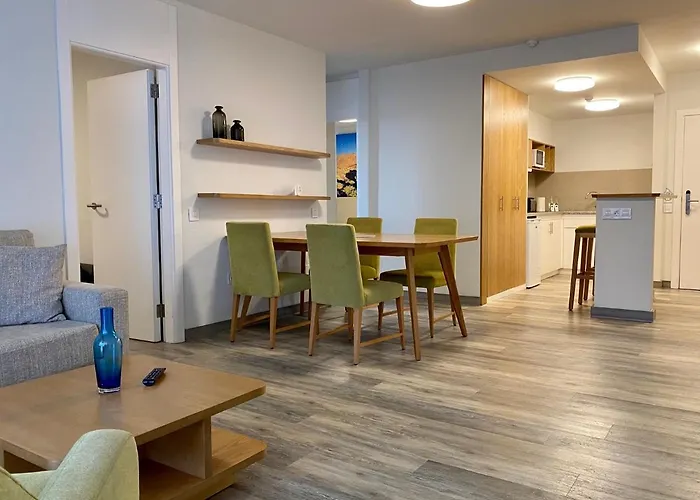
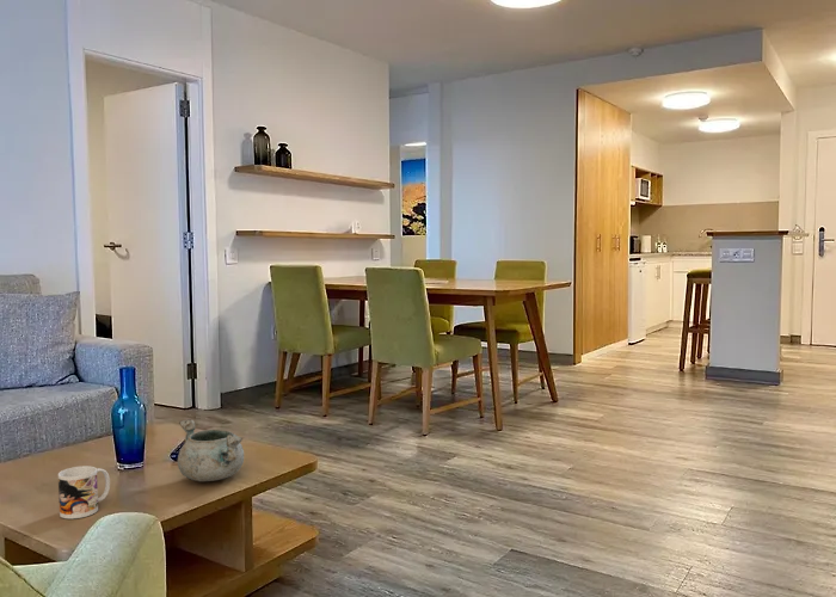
+ decorative bowl [177,418,245,482]
+ mug [57,464,111,519]
